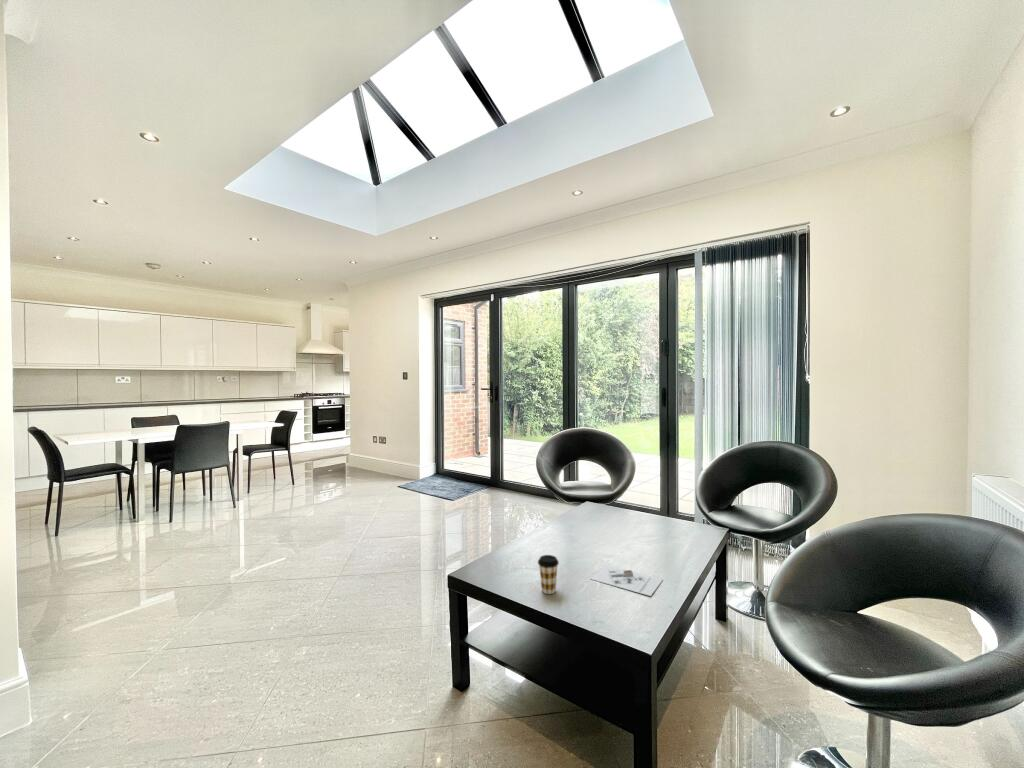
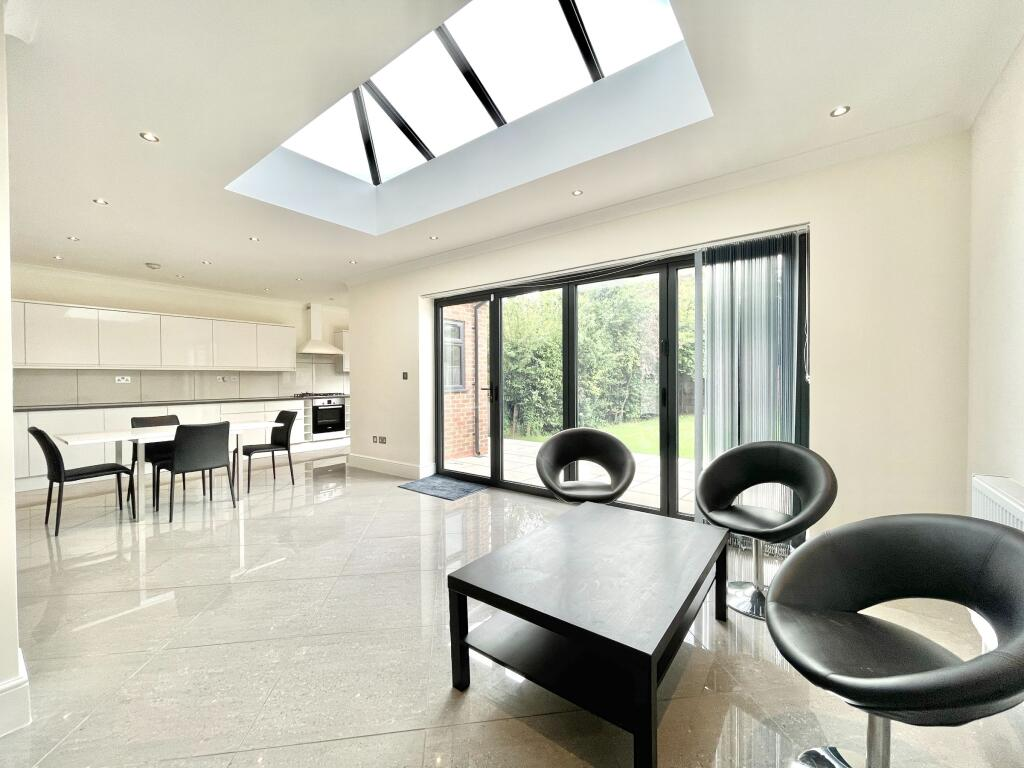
- coffee cup [537,554,560,595]
- architectural model [590,564,664,597]
